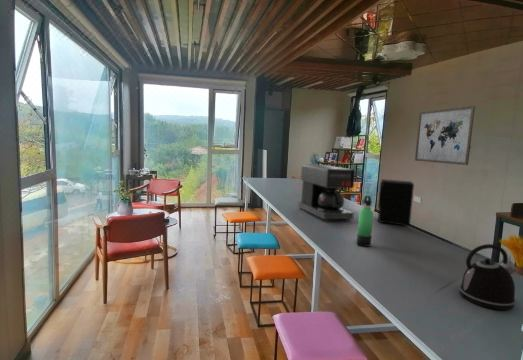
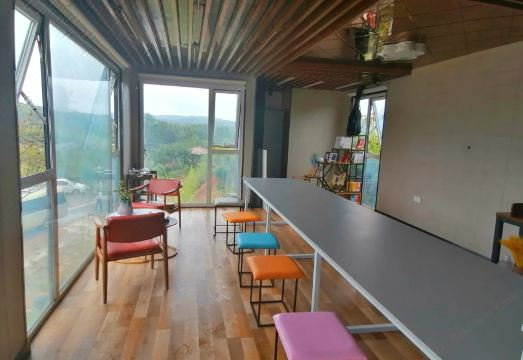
- kettle [459,243,517,311]
- thermos bottle [355,194,374,248]
- speaker [377,178,415,227]
- wall art [414,105,476,166]
- coffee maker [297,163,356,222]
